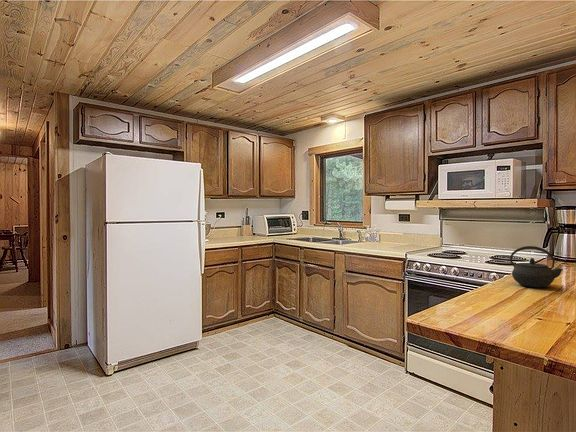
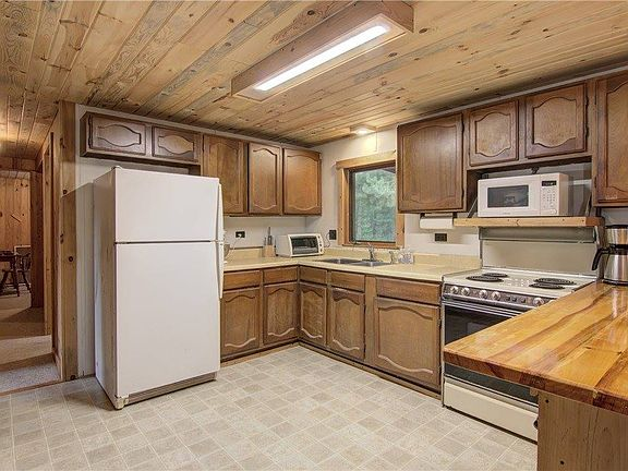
- kettle [509,245,564,289]
